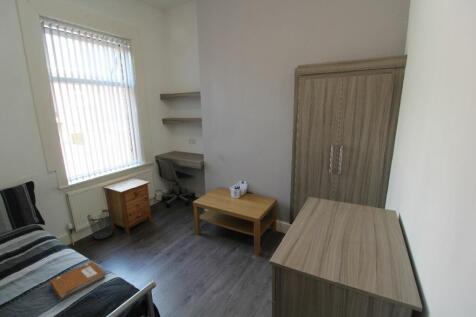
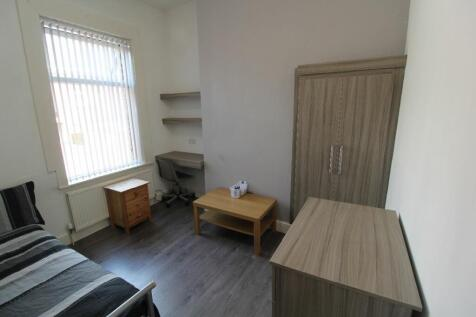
- notebook [49,260,106,301]
- wastebasket [86,209,114,240]
